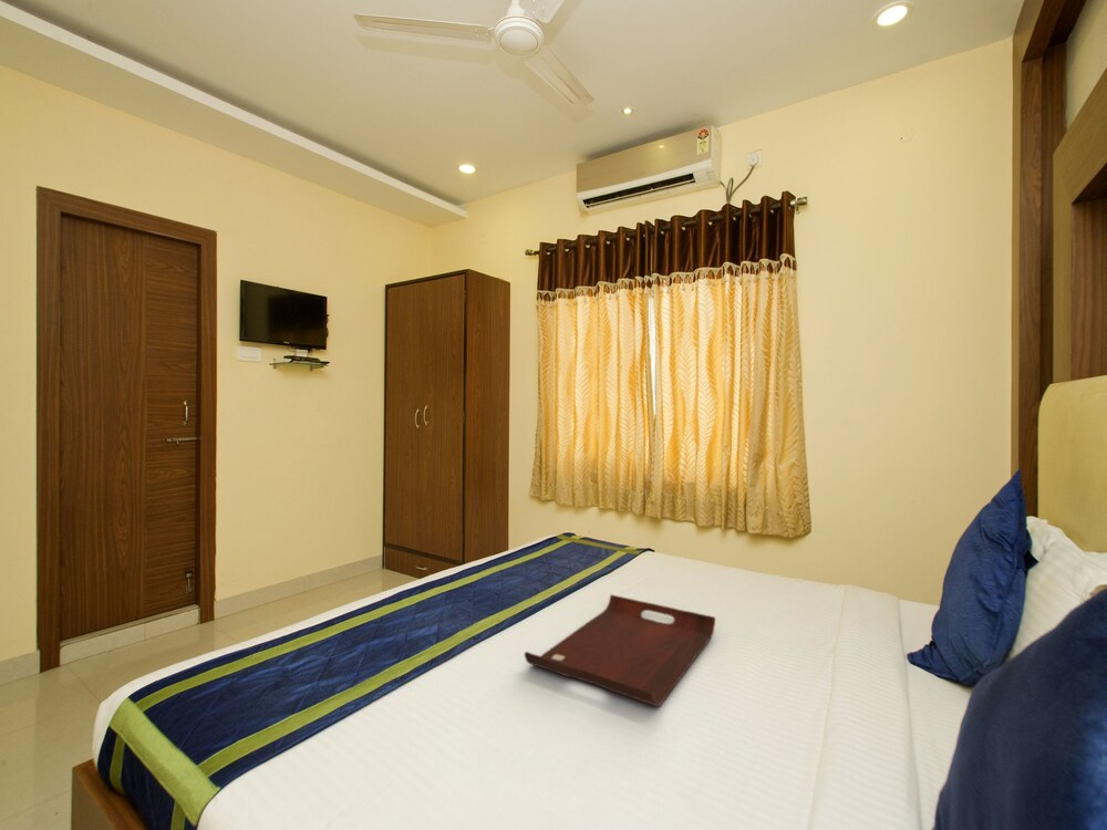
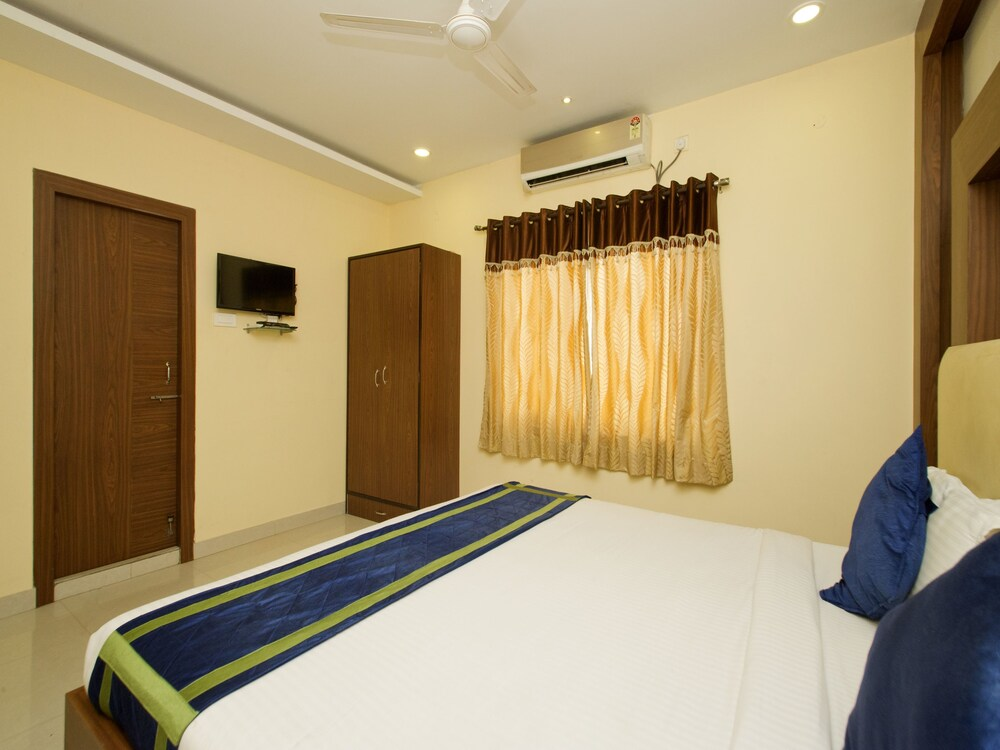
- serving tray [524,593,716,707]
